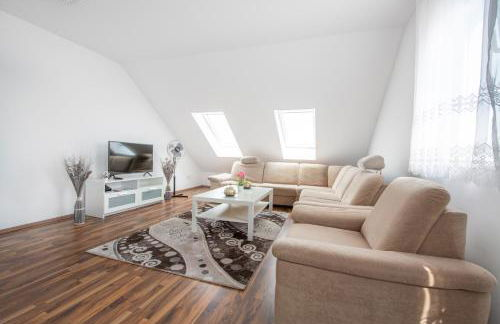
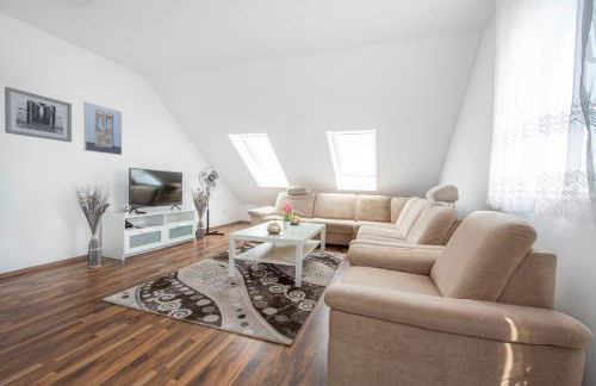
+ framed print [82,100,123,156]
+ wall art [4,86,73,143]
